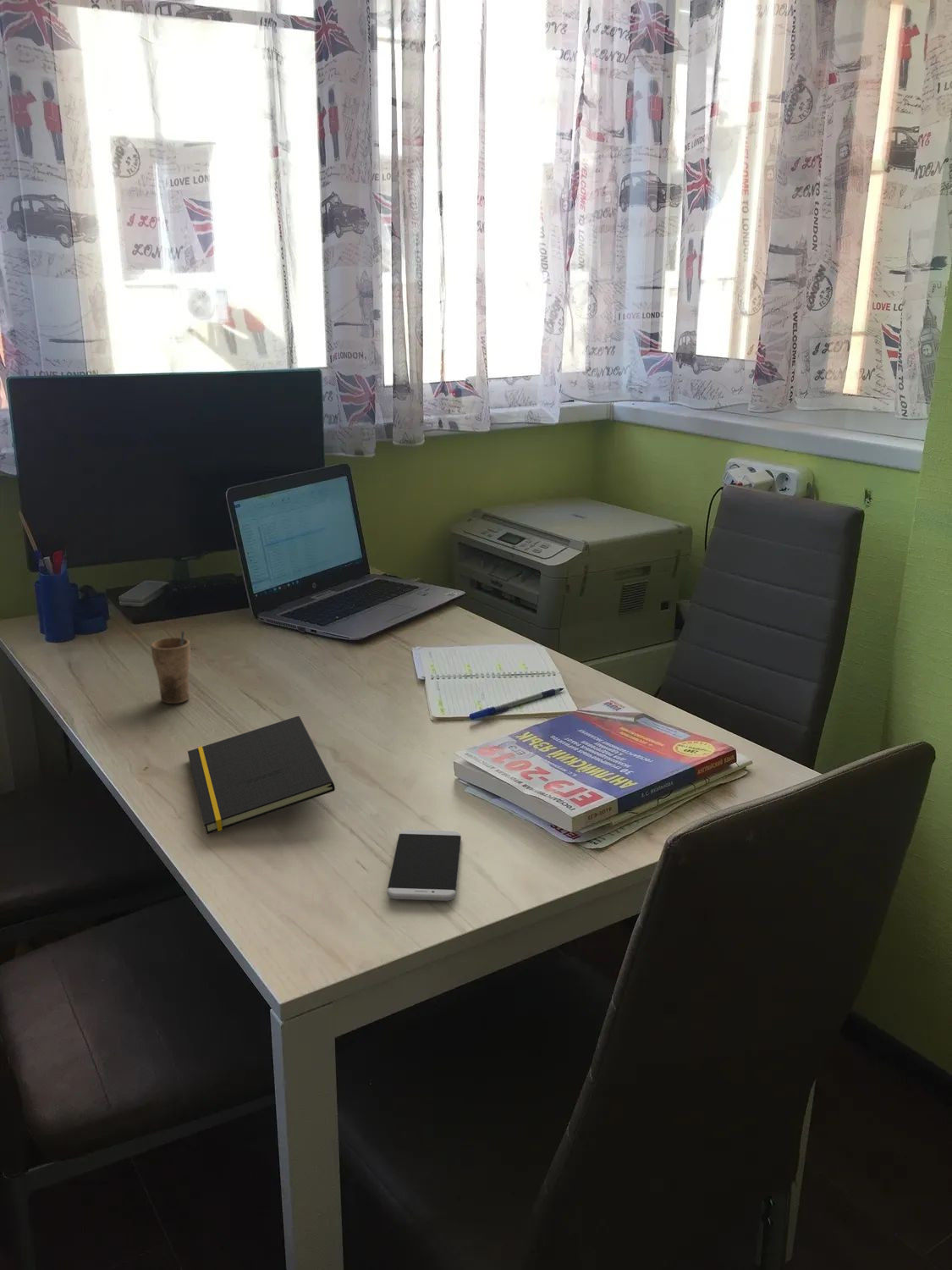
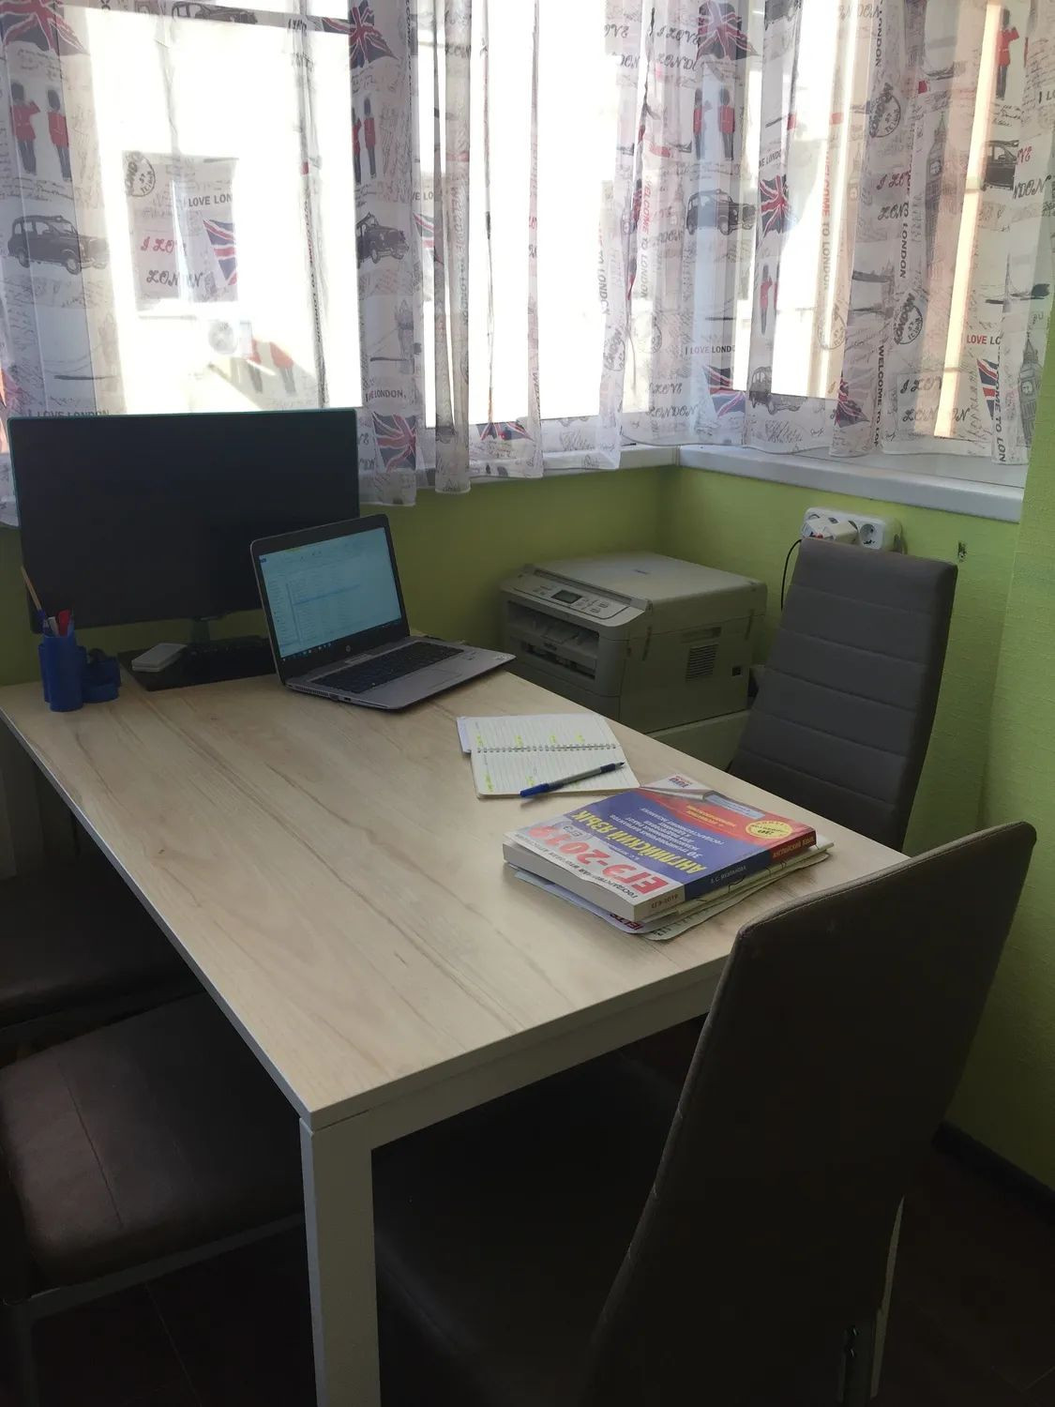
- notepad [187,715,336,835]
- smartphone [387,829,462,902]
- cup [150,630,191,704]
